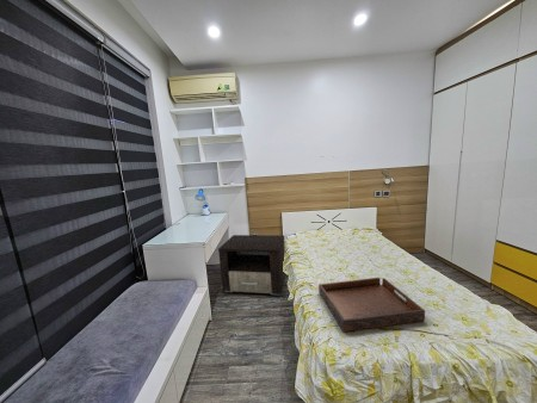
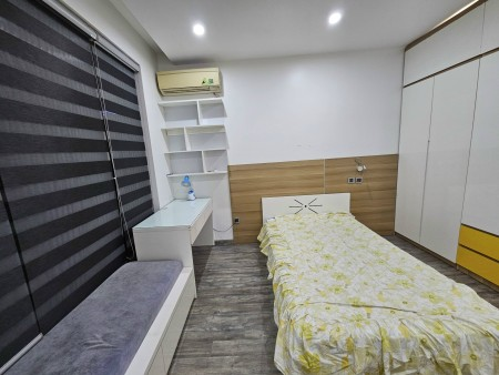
- serving tray [317,277,426,333]
- nightstand [217,234,286,296]
